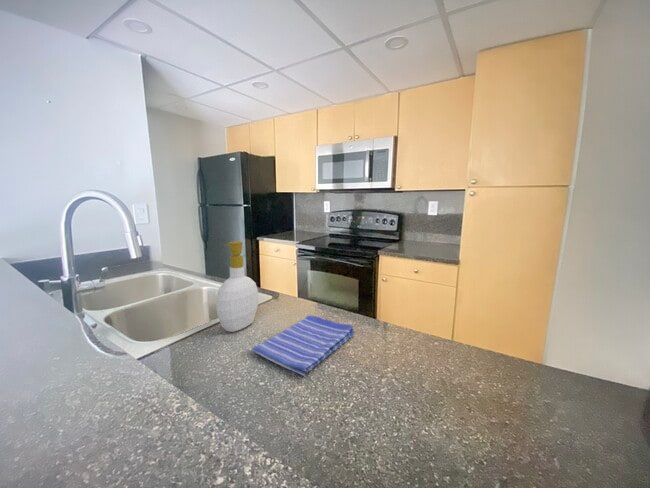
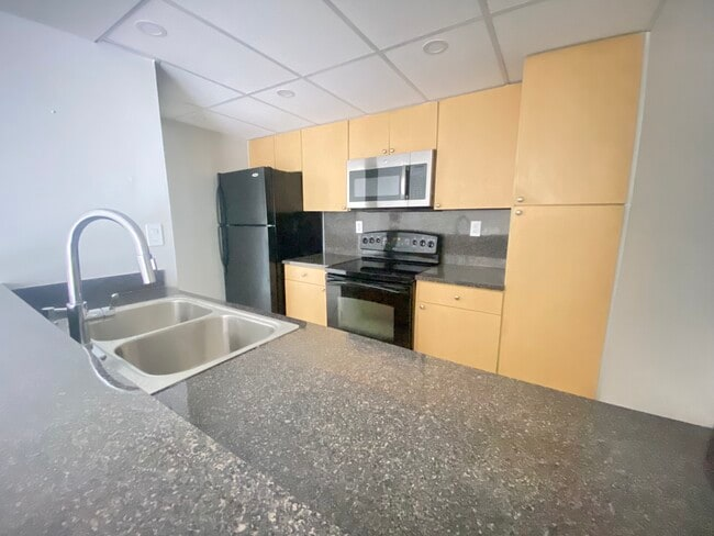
- soap bottle [215,240,259,333]
- dish towel [251,314,355,377]
